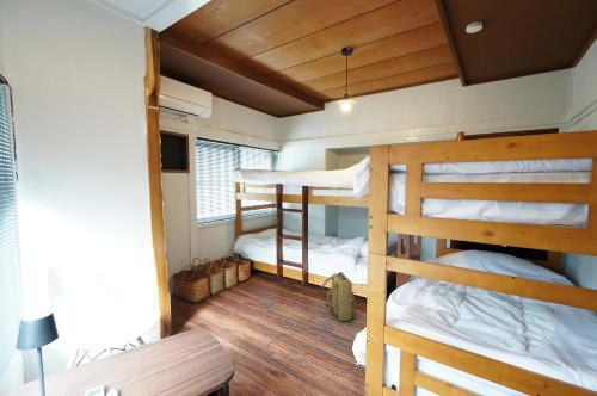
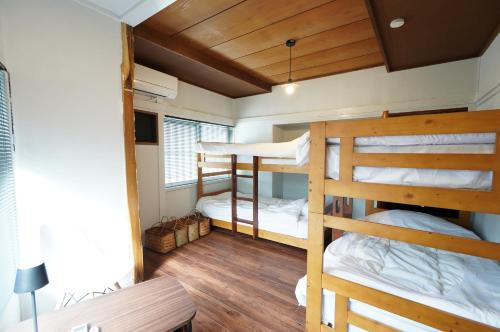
- backpack [321,271,356,322]
